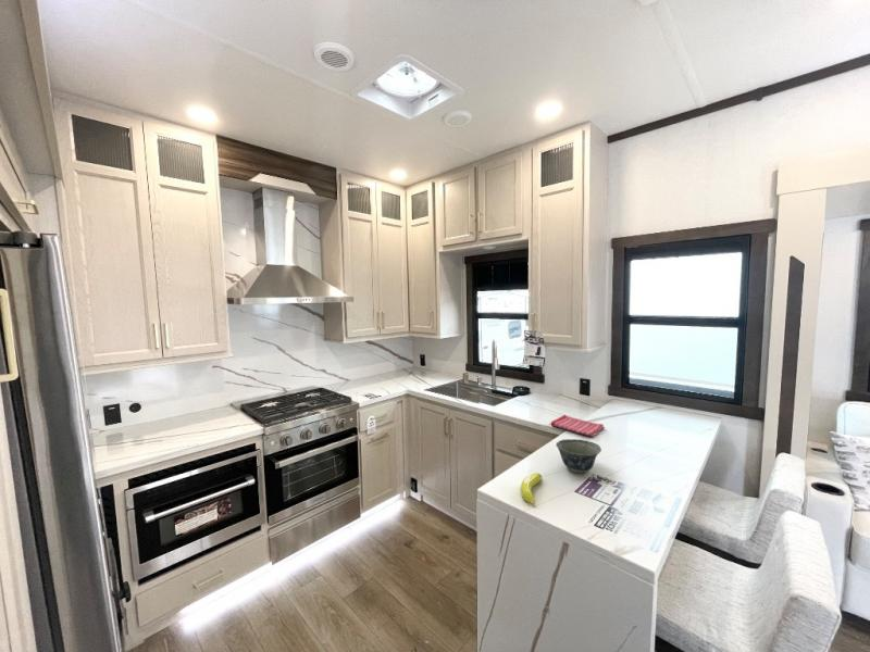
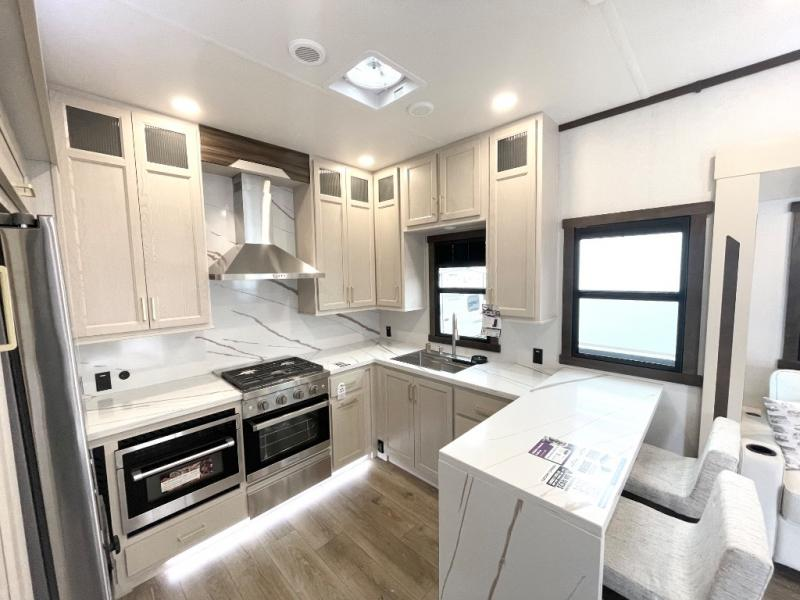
- dish towel [549,414,606,438]
- banana [520,472,543,504]
- bowl [555,438,602,474]
